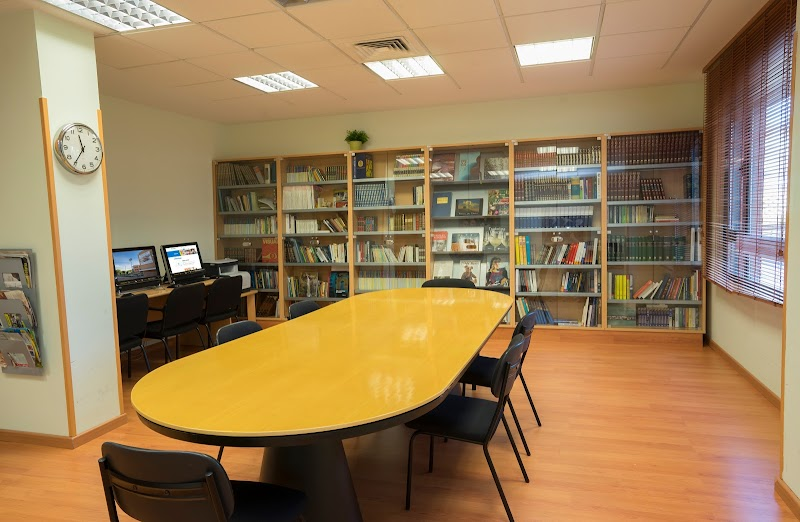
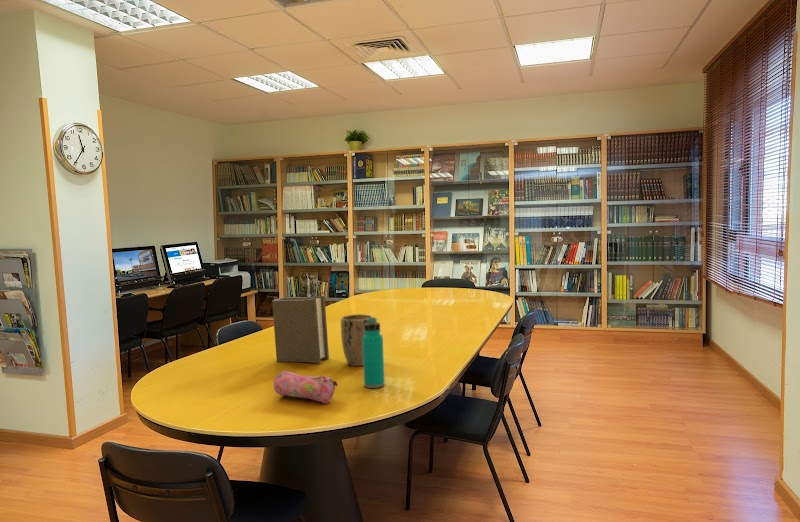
+ plant pot [340,313,373,367]
+ water bottle [363,316,386,389]
+ pencil case [273,370,339,404]
+ book [271,295,330,365]
